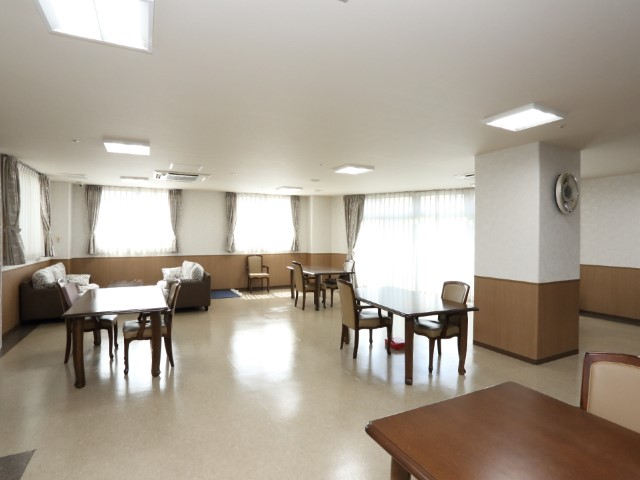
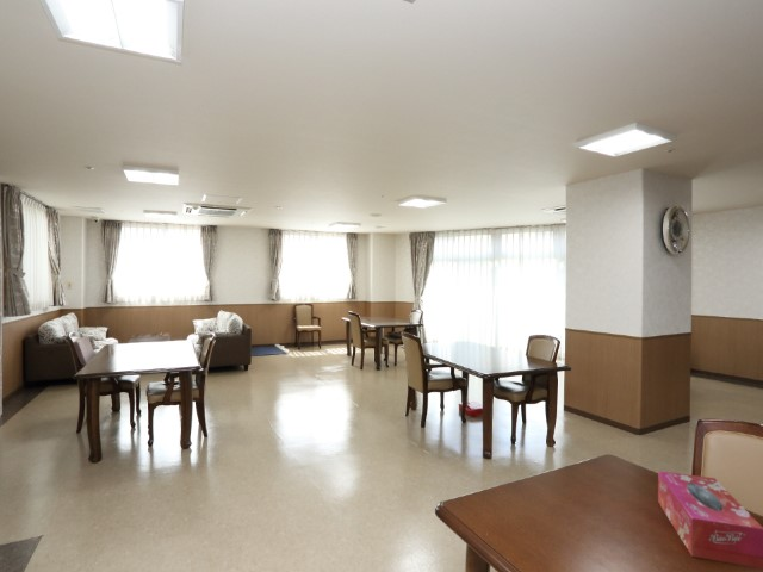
+ tissue box [657,470,763,570]
